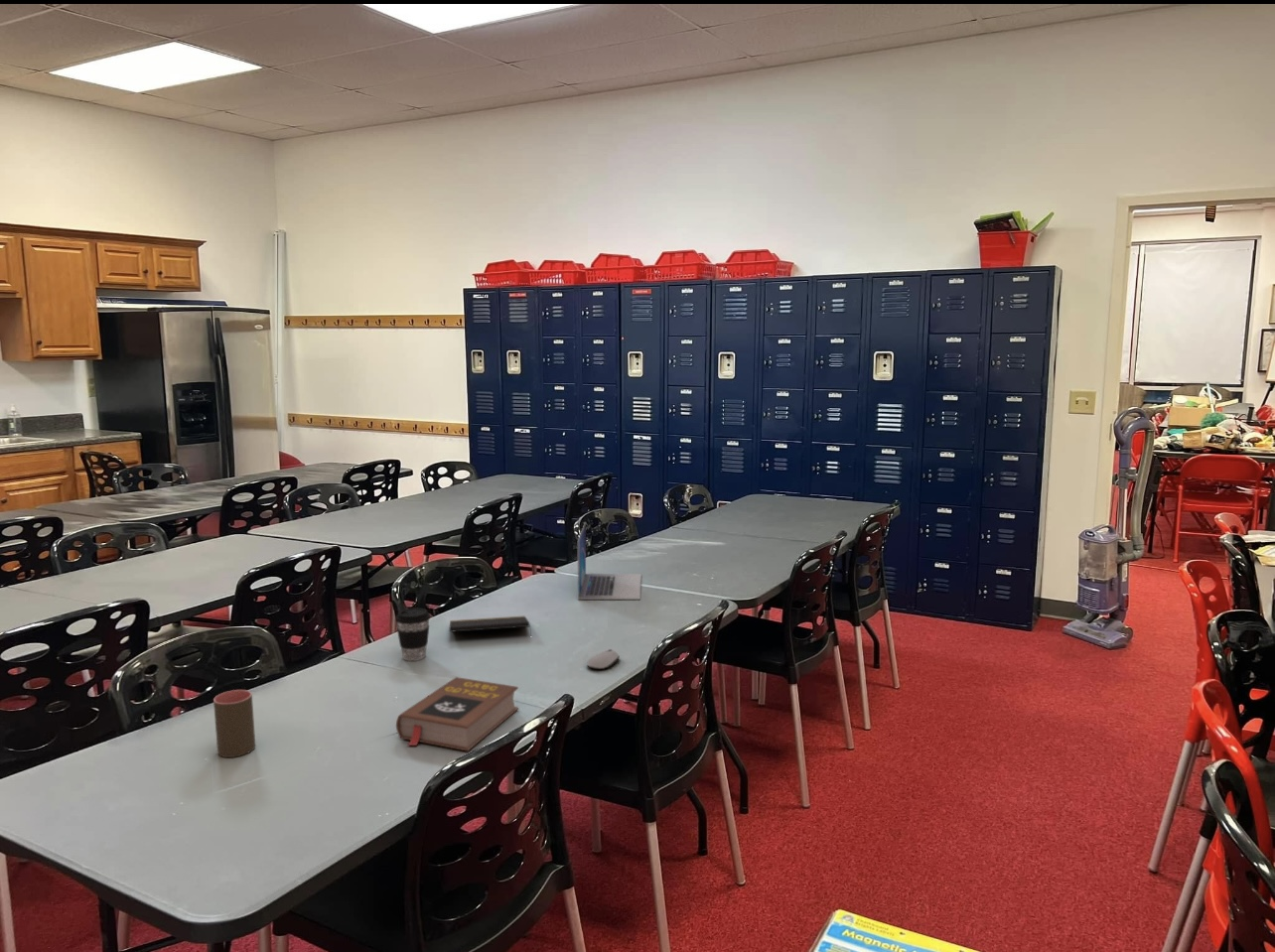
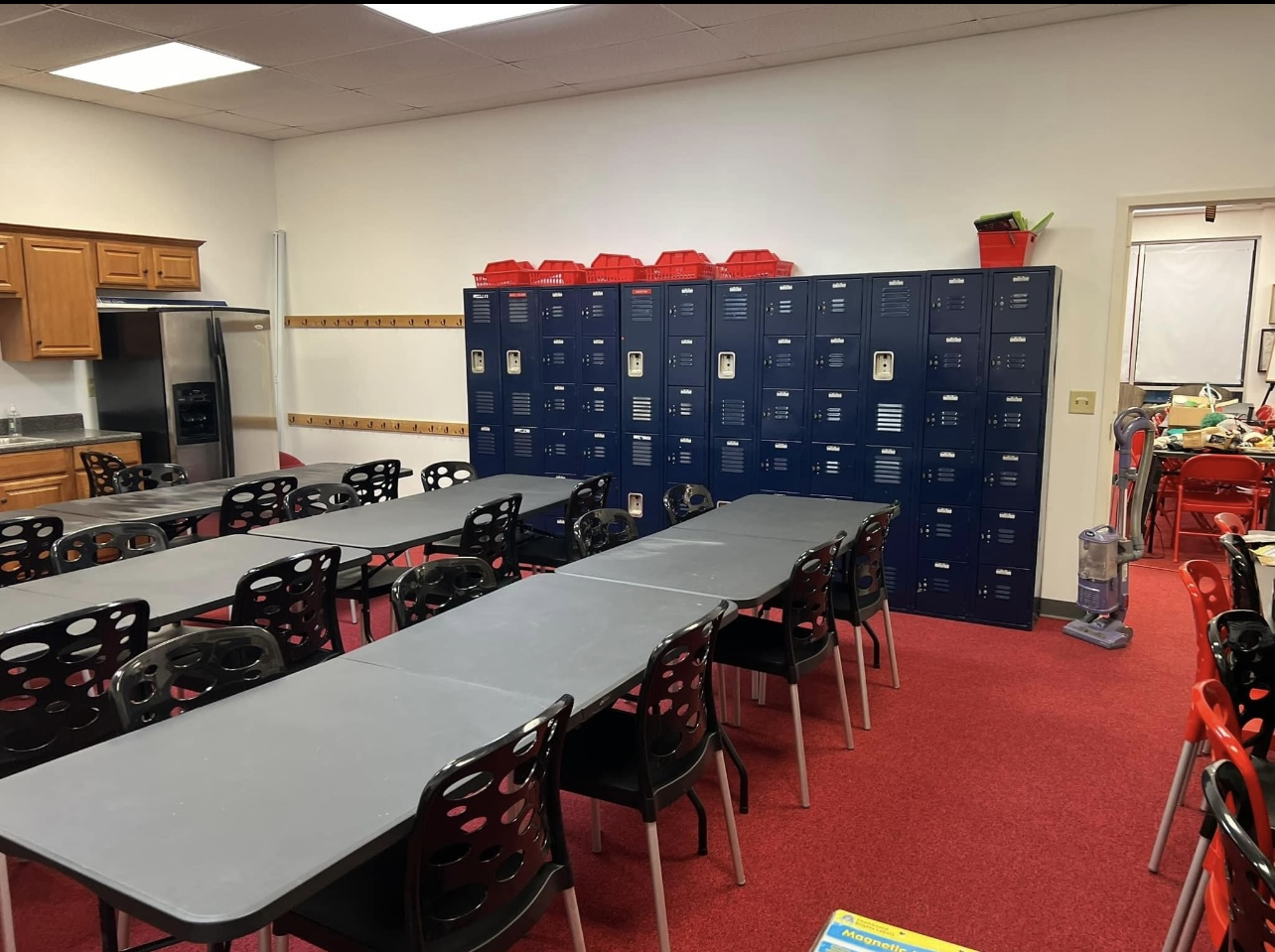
- computer mouse [586,648,621,670]
- book [395,676,519,752]
- laptop [577,522,642,601]
- cup [213,689,256,758]
- notepad [449,615,532,635]
- coffee cup [395,607,431,662]
